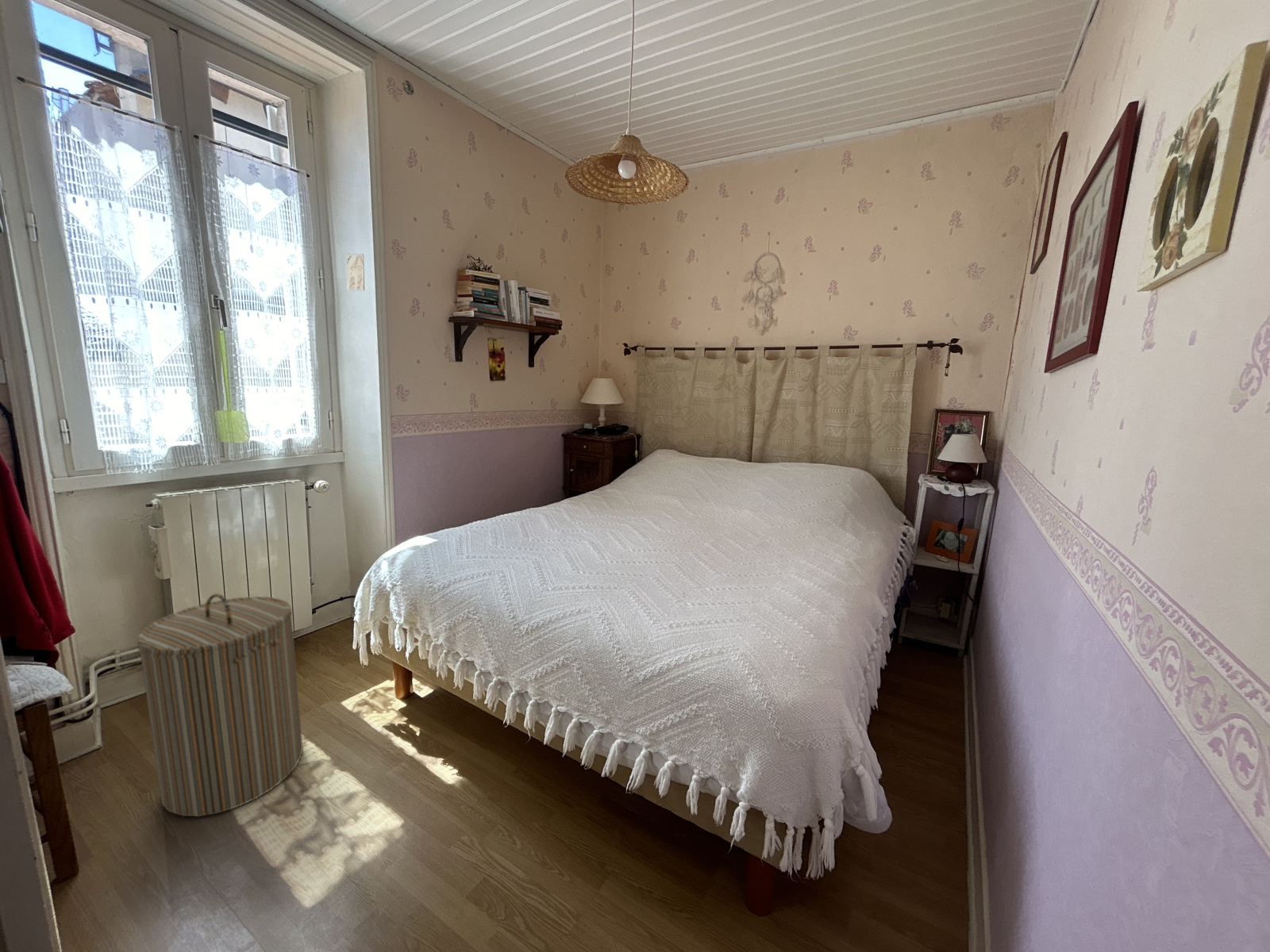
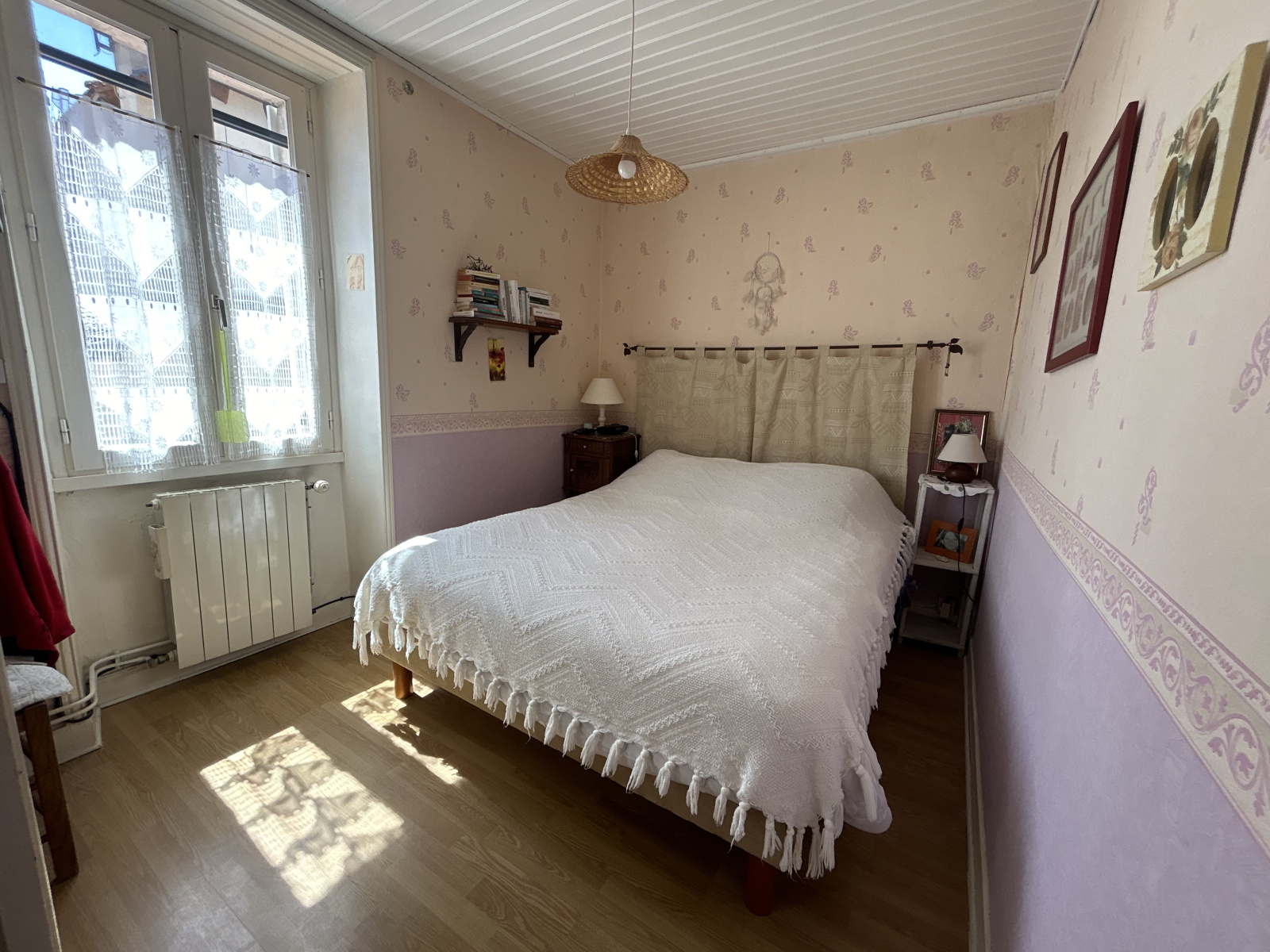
- laundry hamper [137,593,304,817]
